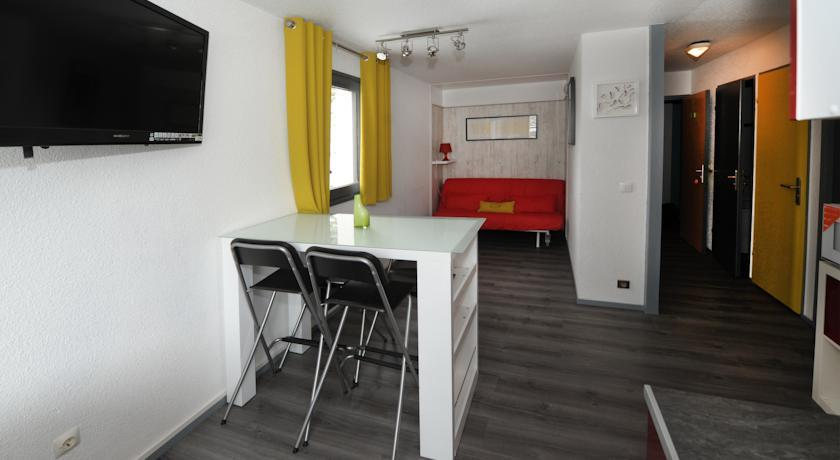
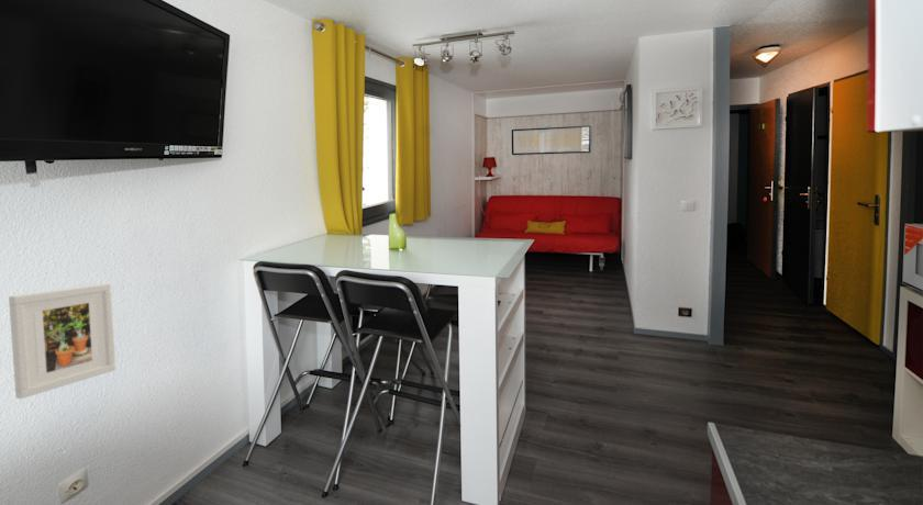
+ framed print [8,282,116,400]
